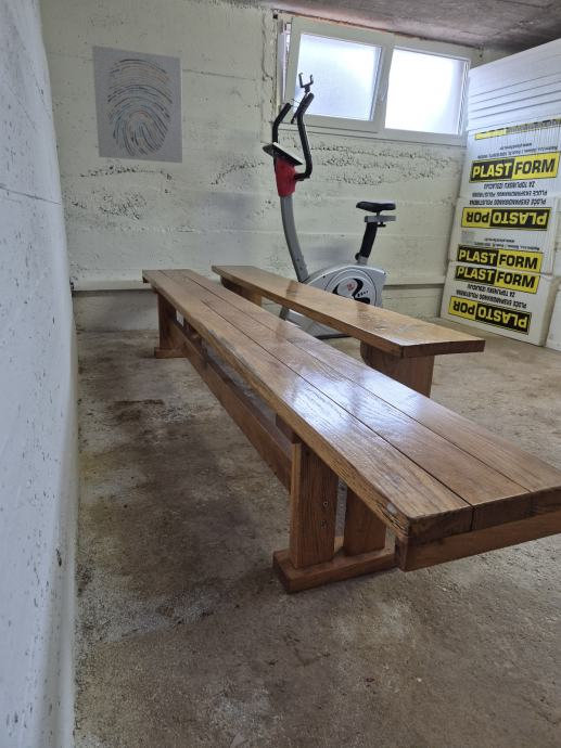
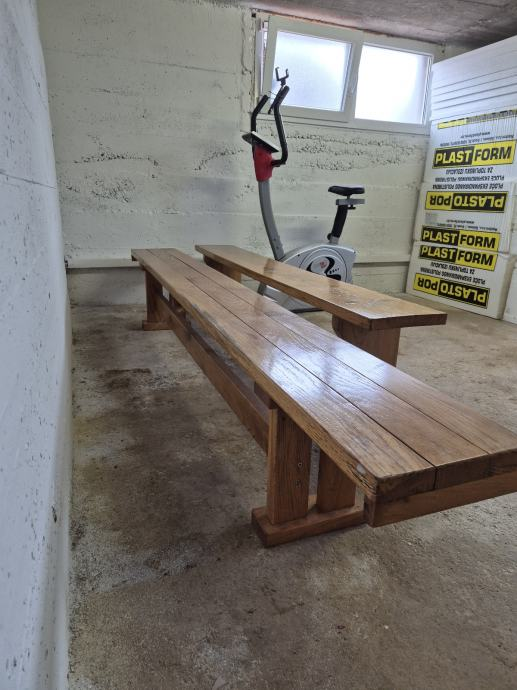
- wall art [91,44,184,164]
